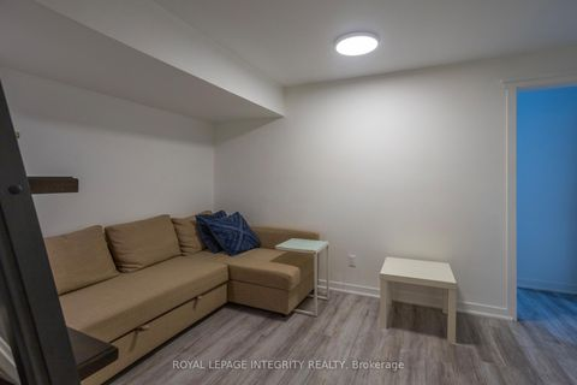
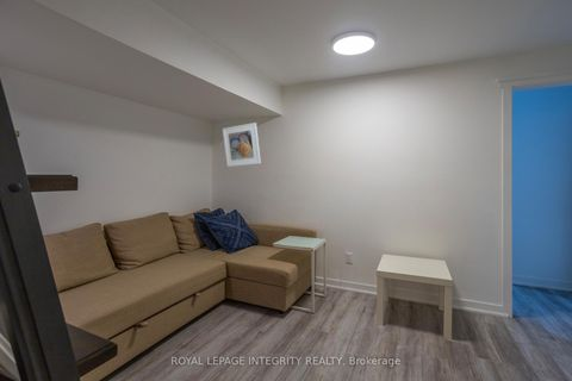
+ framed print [222,121,262,168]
